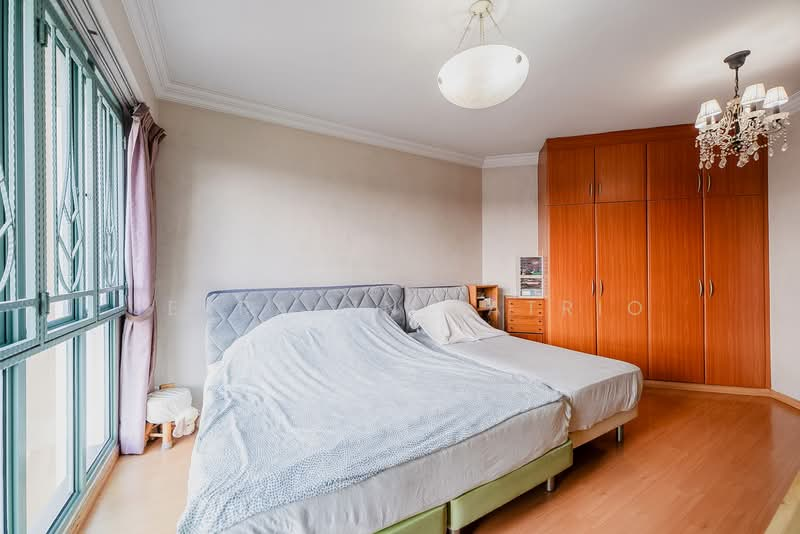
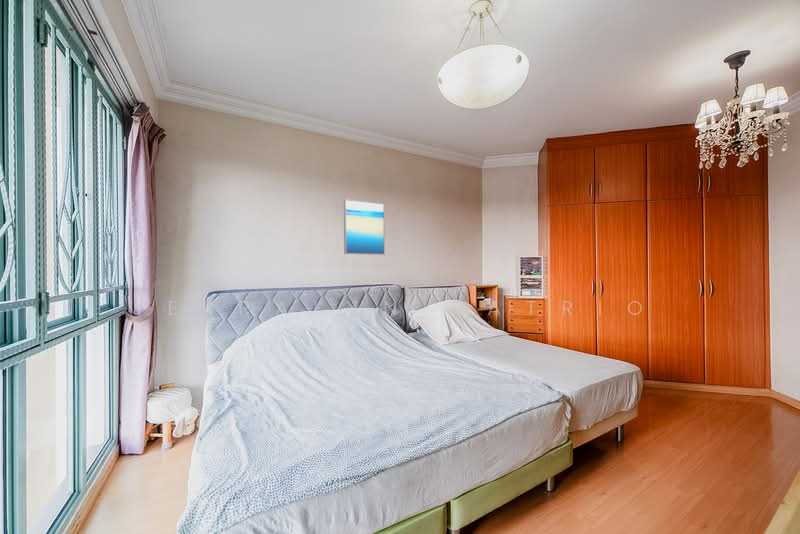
+ wall art [343,198,386,256]
